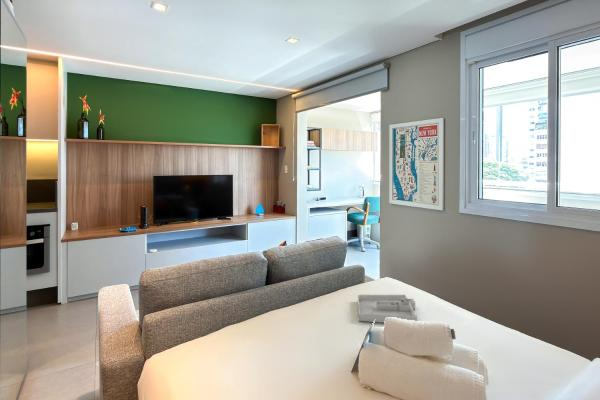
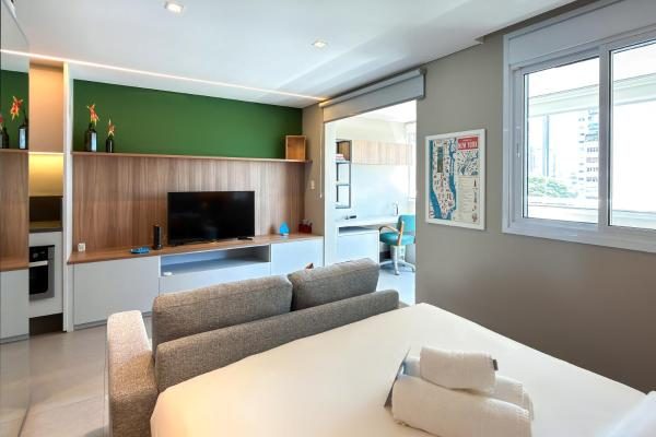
- tray [357,294,418,324]
